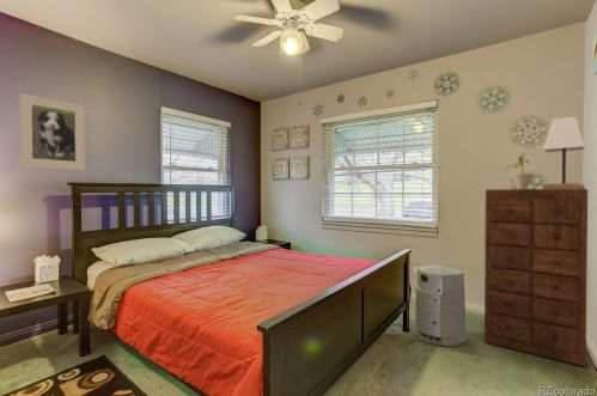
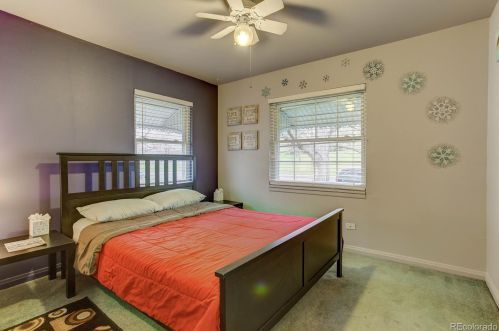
- potted plant [505,151,534,189]
- air purifier [414,264,468,347]
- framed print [18,92,86,171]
- lamp [542,115,586,189]
- dresser [483,188,589,367]
